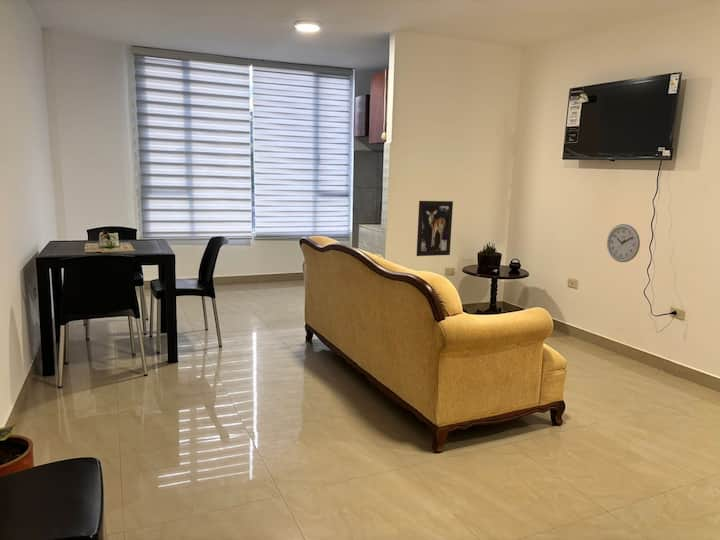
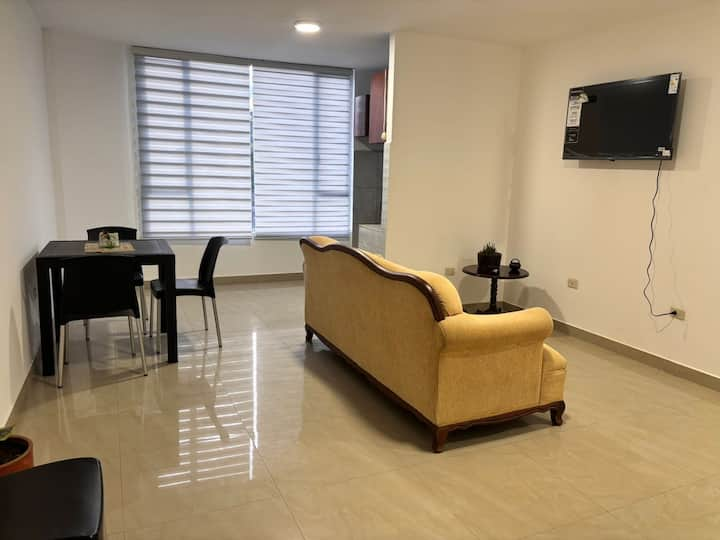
- wall clock [606,223,641,263]
- wall art [416,200,454,257]
